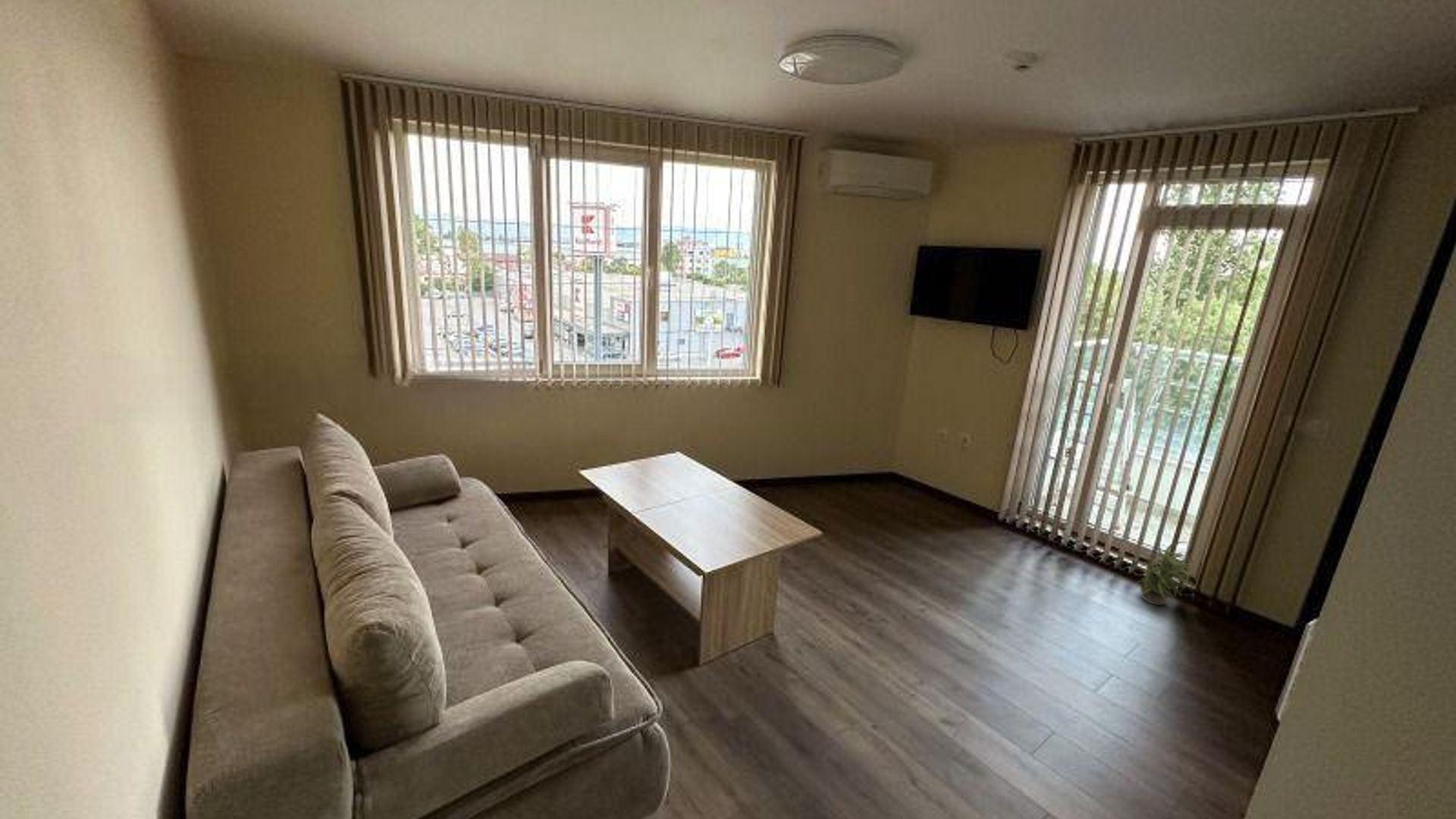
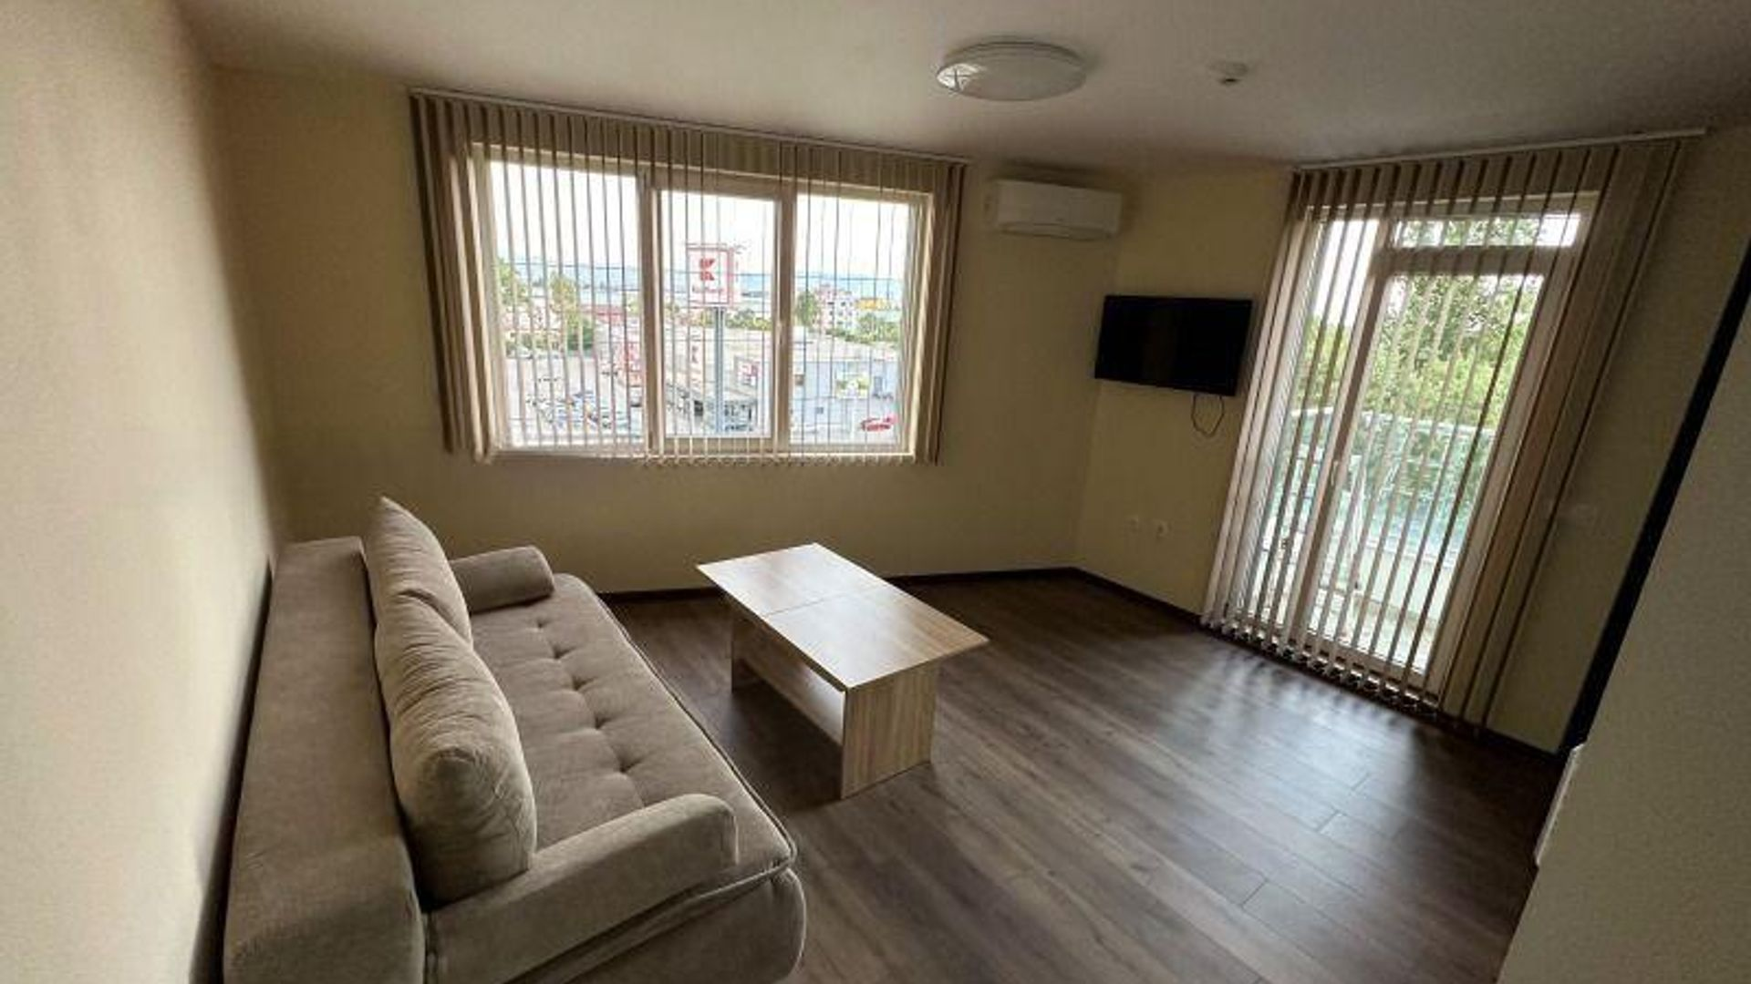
- potted plant [1135,531,1199,609]
